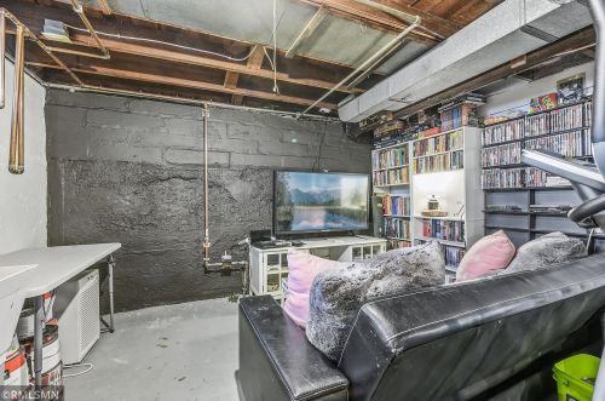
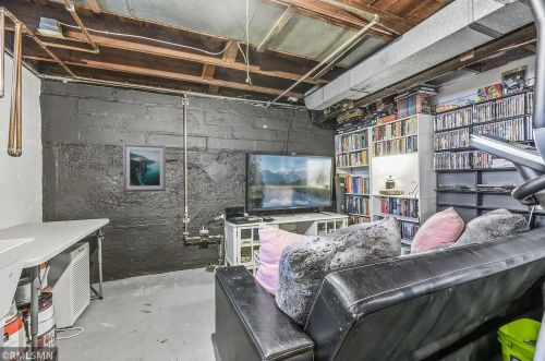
+ wall art [122,143,167,193]
